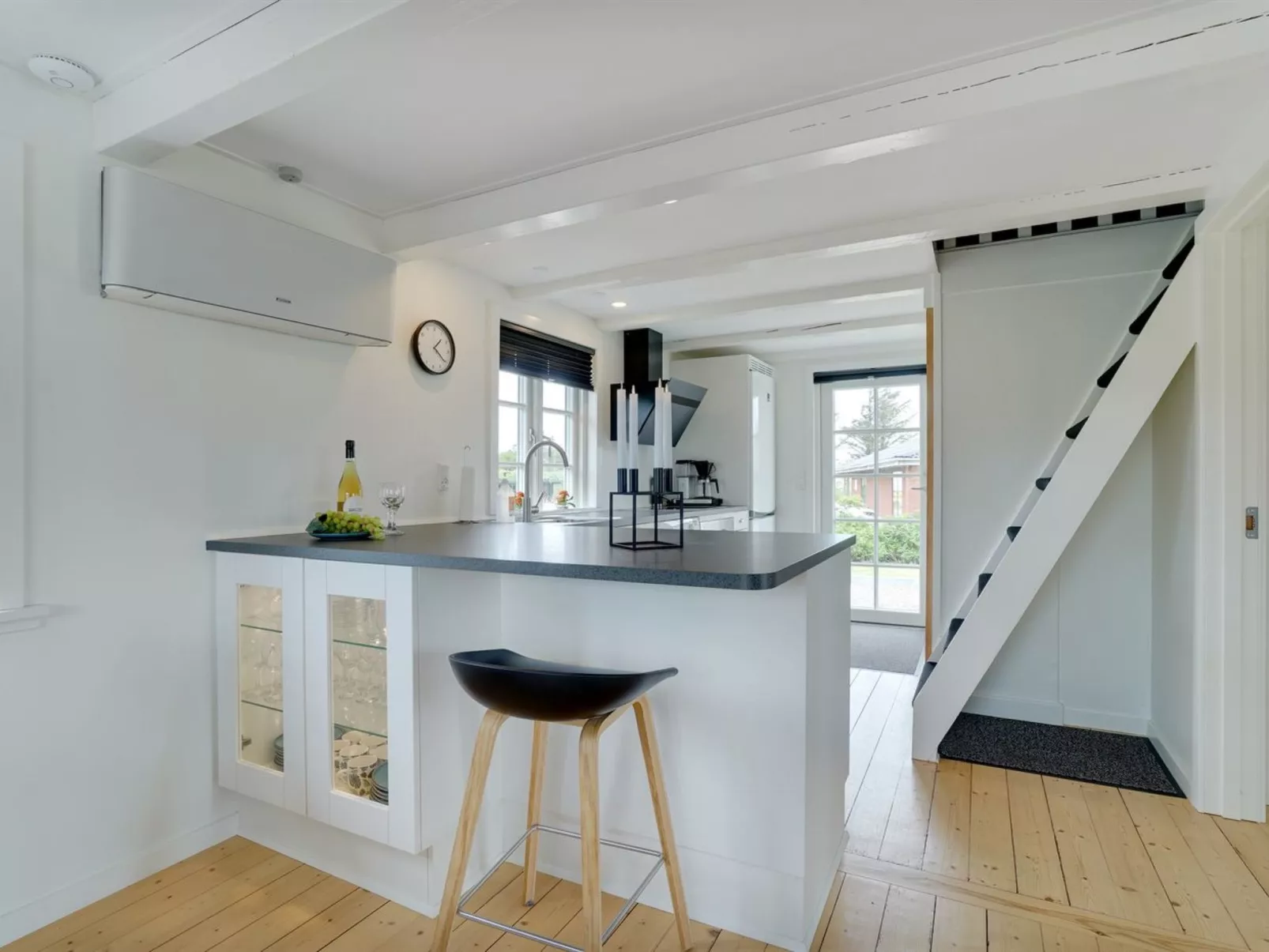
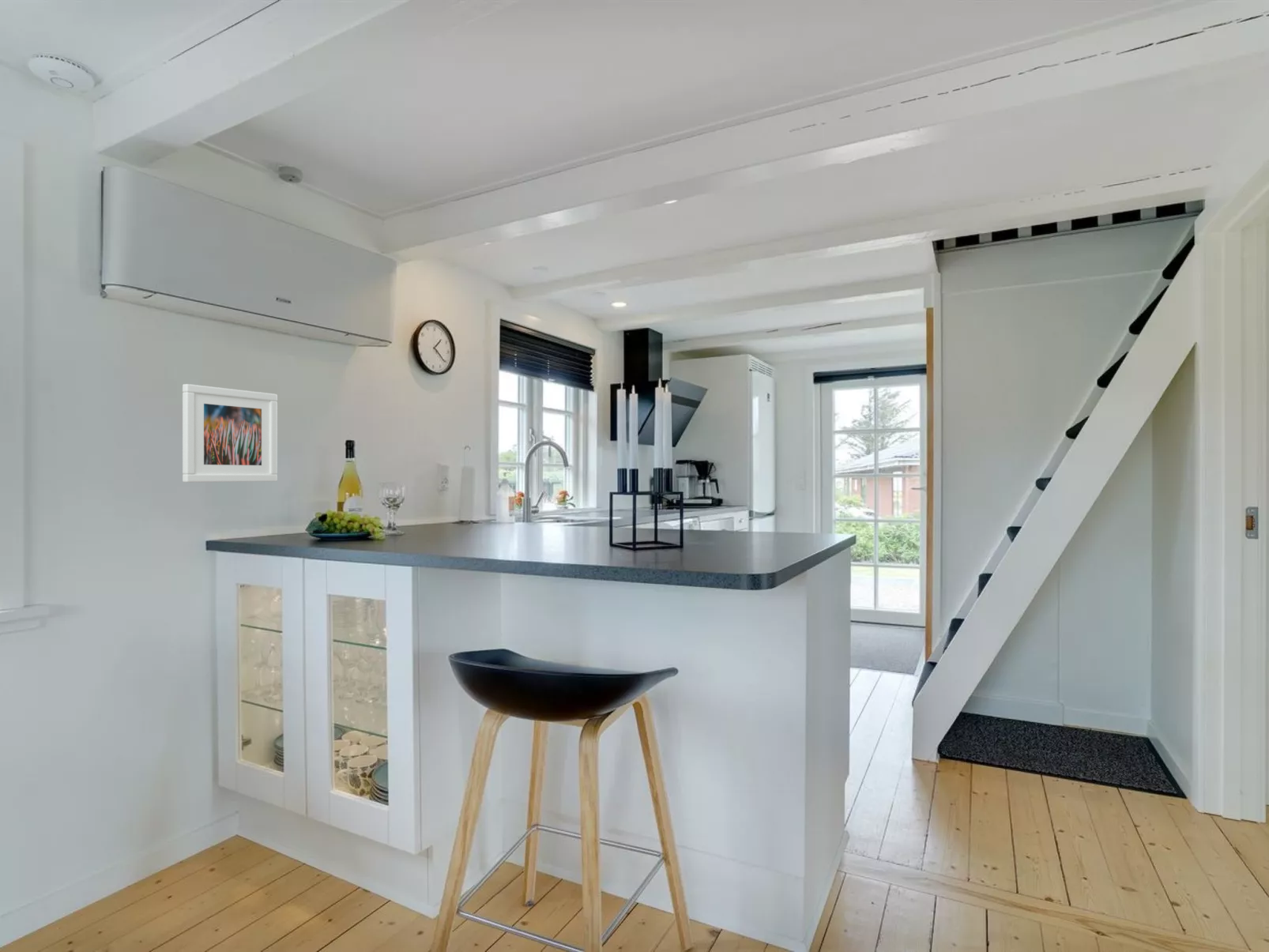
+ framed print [182,383,278,484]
